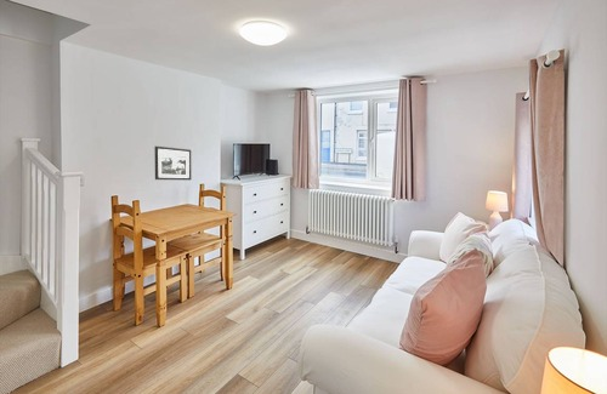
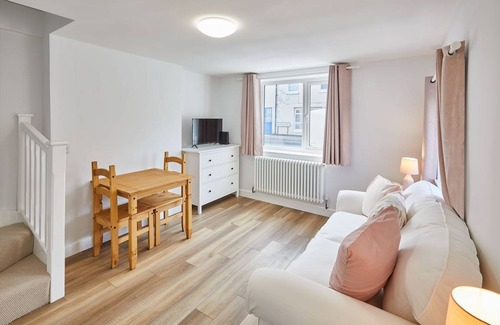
- picture frame [154,145,192,181]
